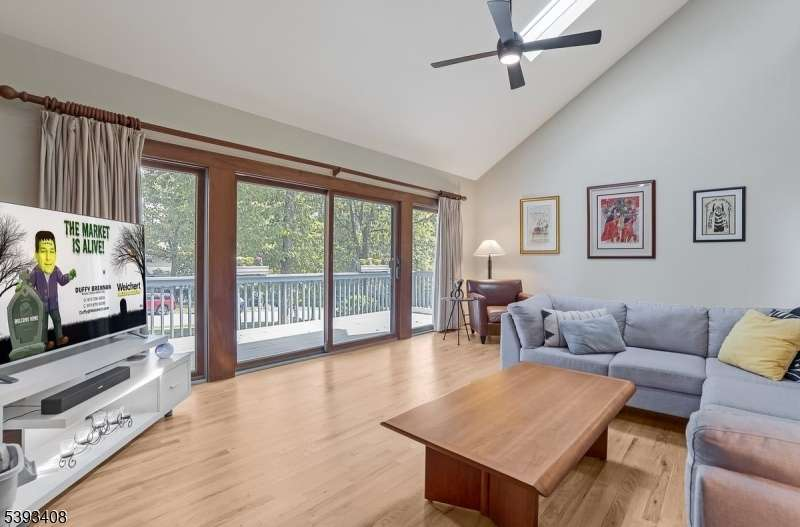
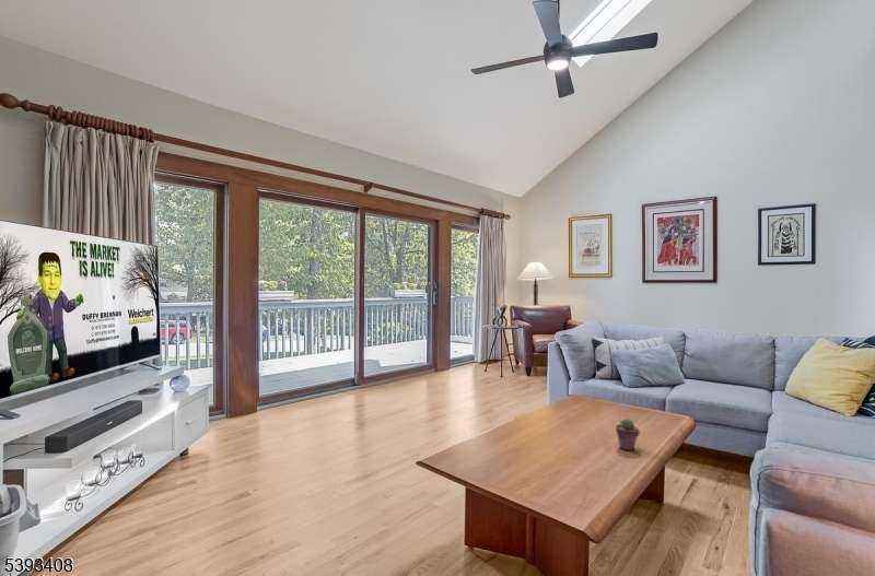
+ potted succulent [615,418,641,451]
